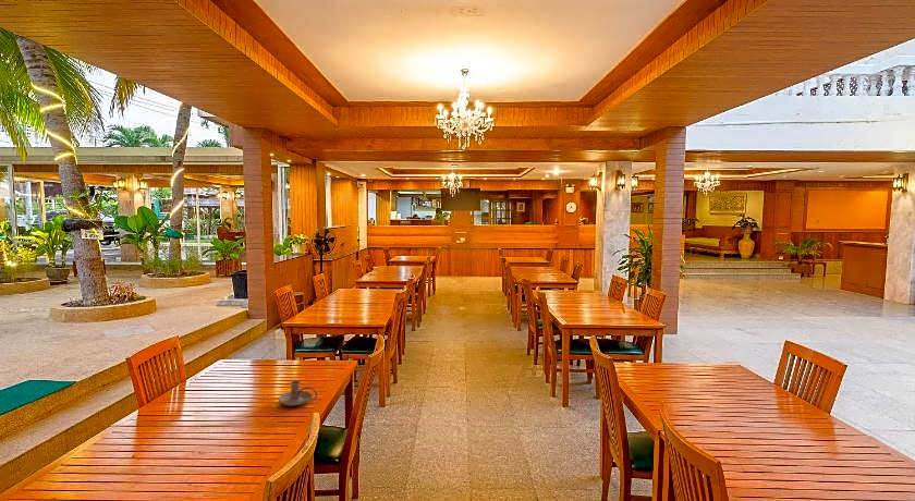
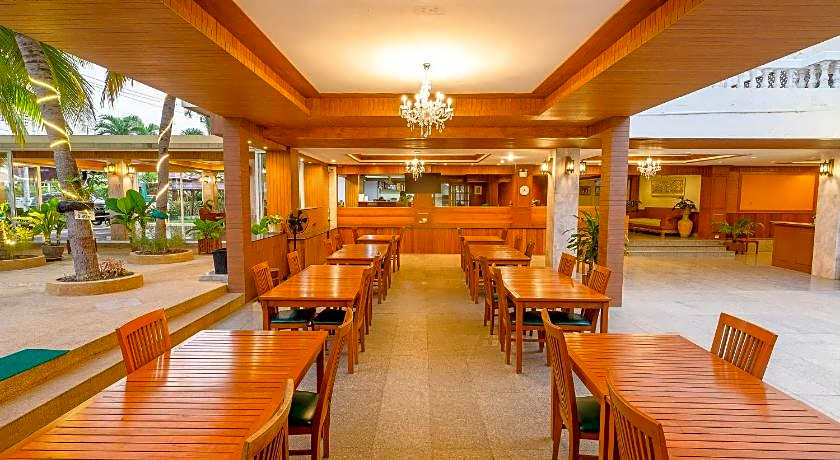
- candle holder [278,379,318,407]
